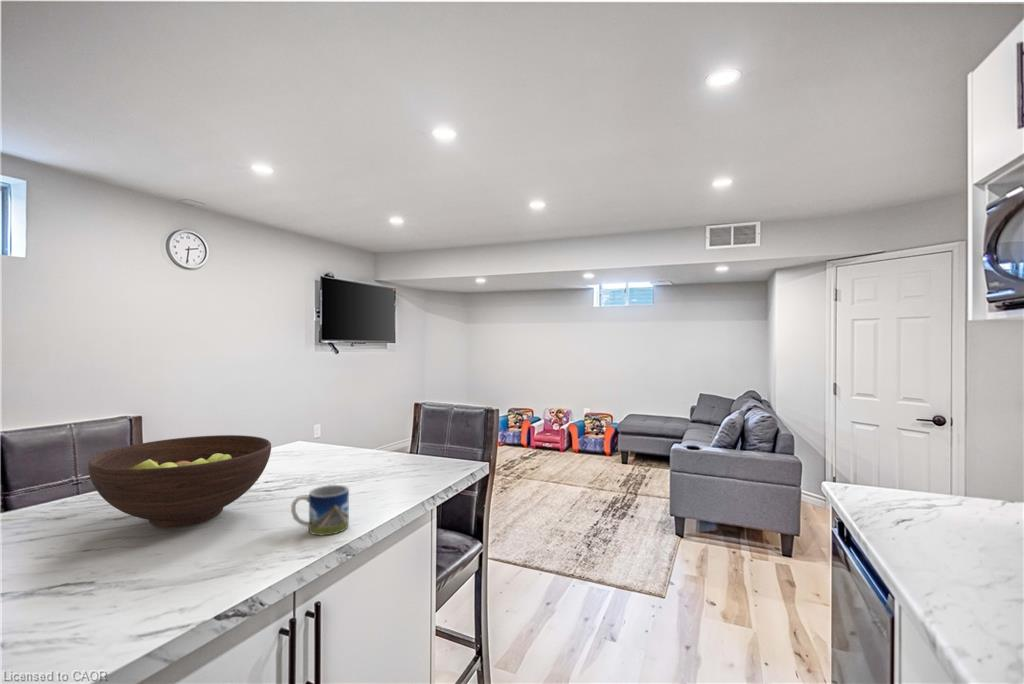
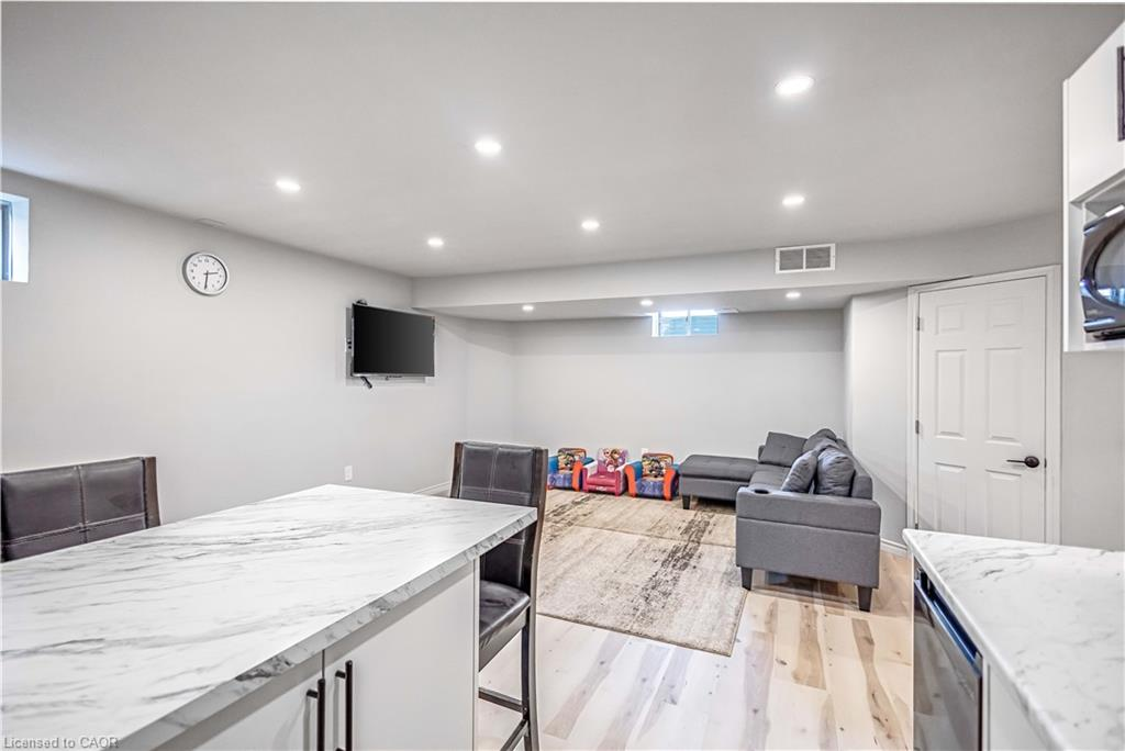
- mug [290,484,350,536]
- fruit bowl [87,434,272,528]
